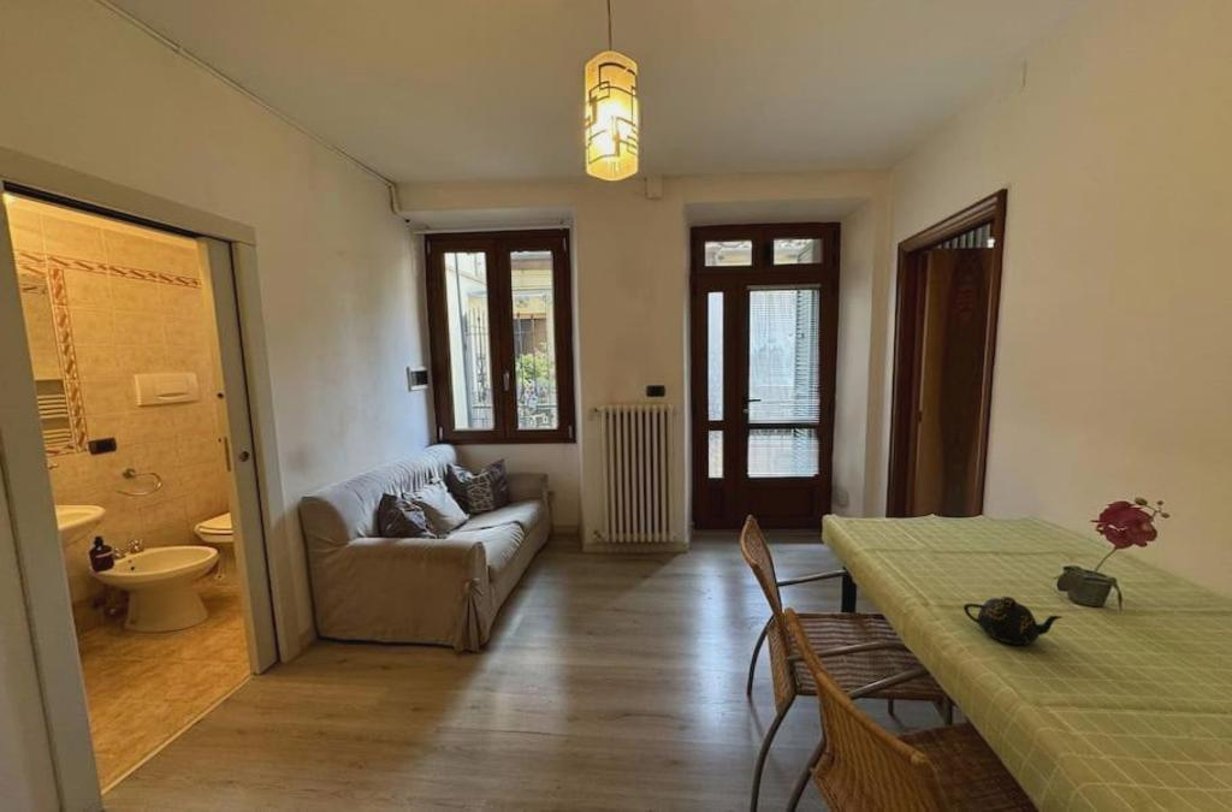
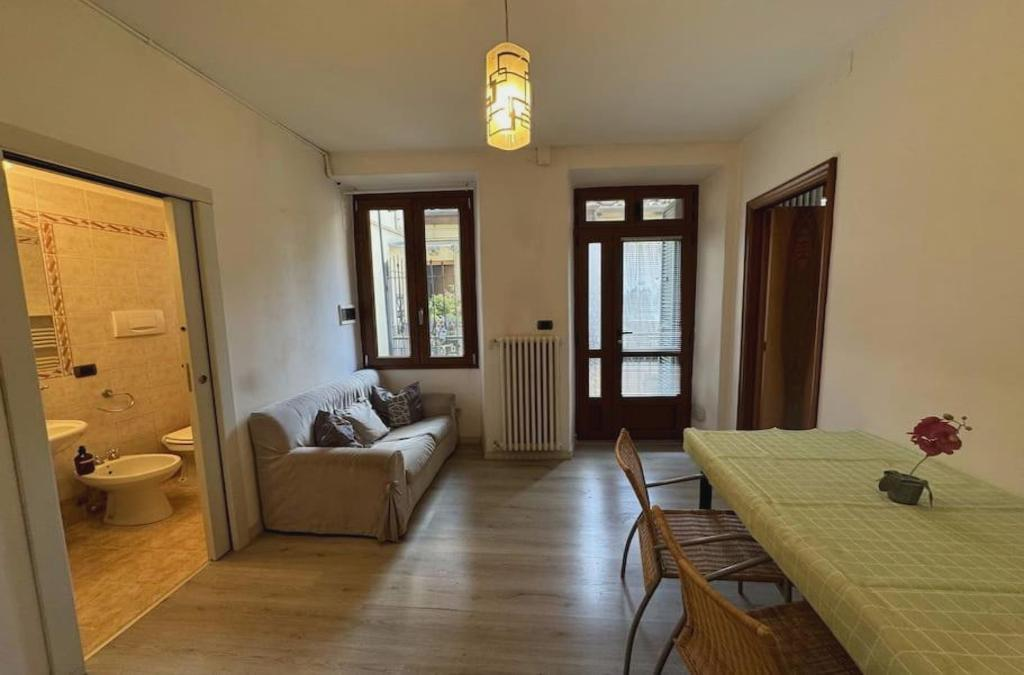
- teapot [962,595,1064,646]
